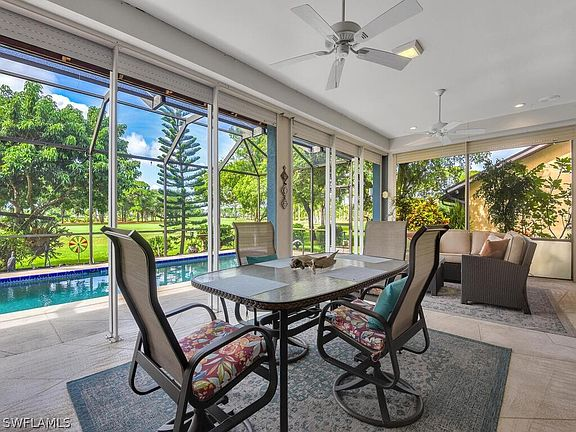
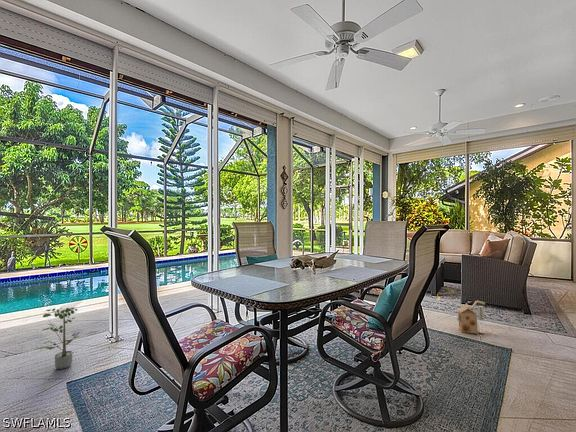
+ potted plant [36,305,81,370]
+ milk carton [436,294,499,337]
